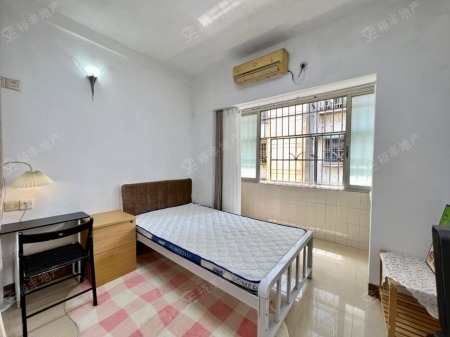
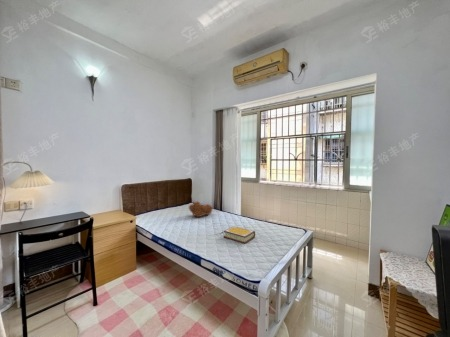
+ book [223,225,256,244]
+ teddy bear [188,200,214,218]
